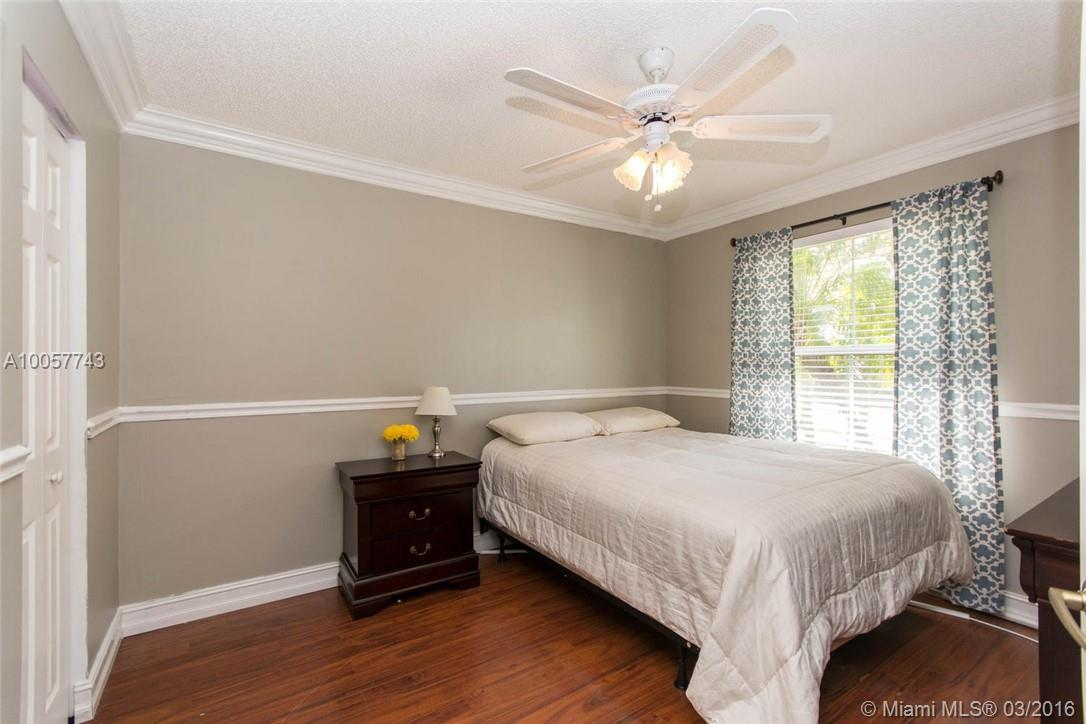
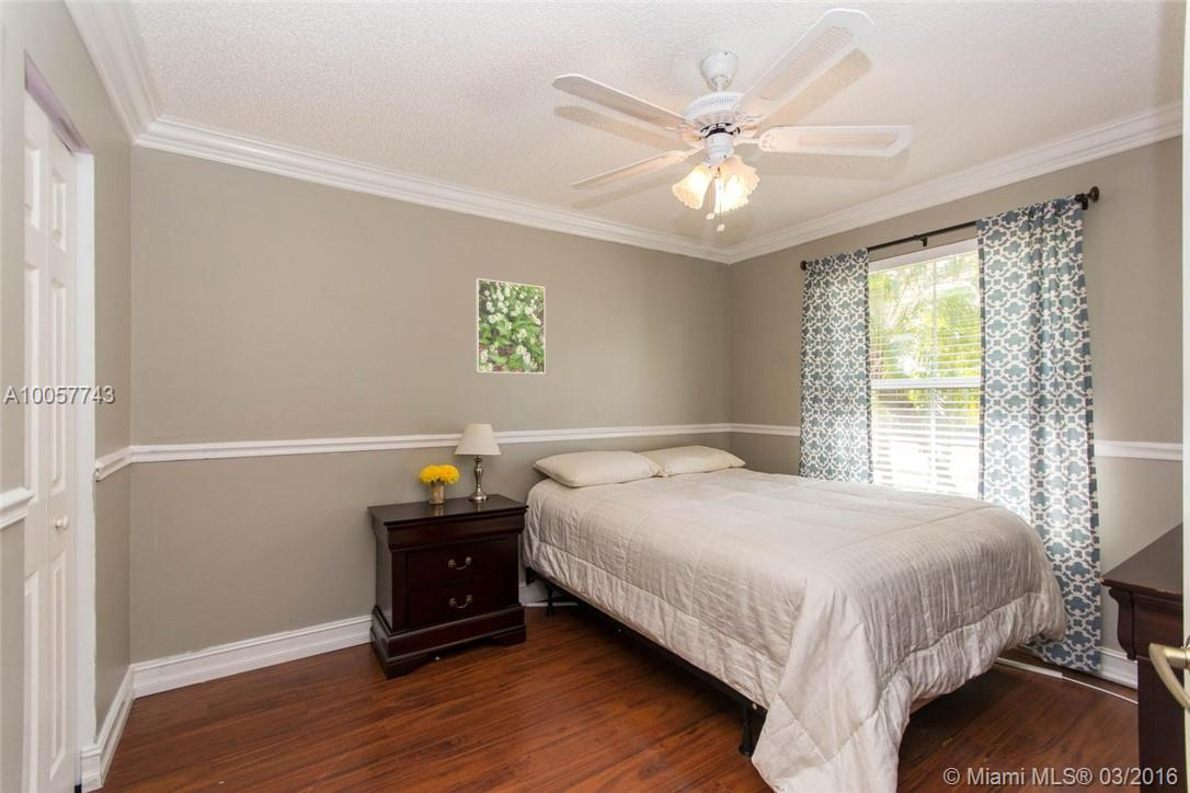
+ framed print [474,277,546,375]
